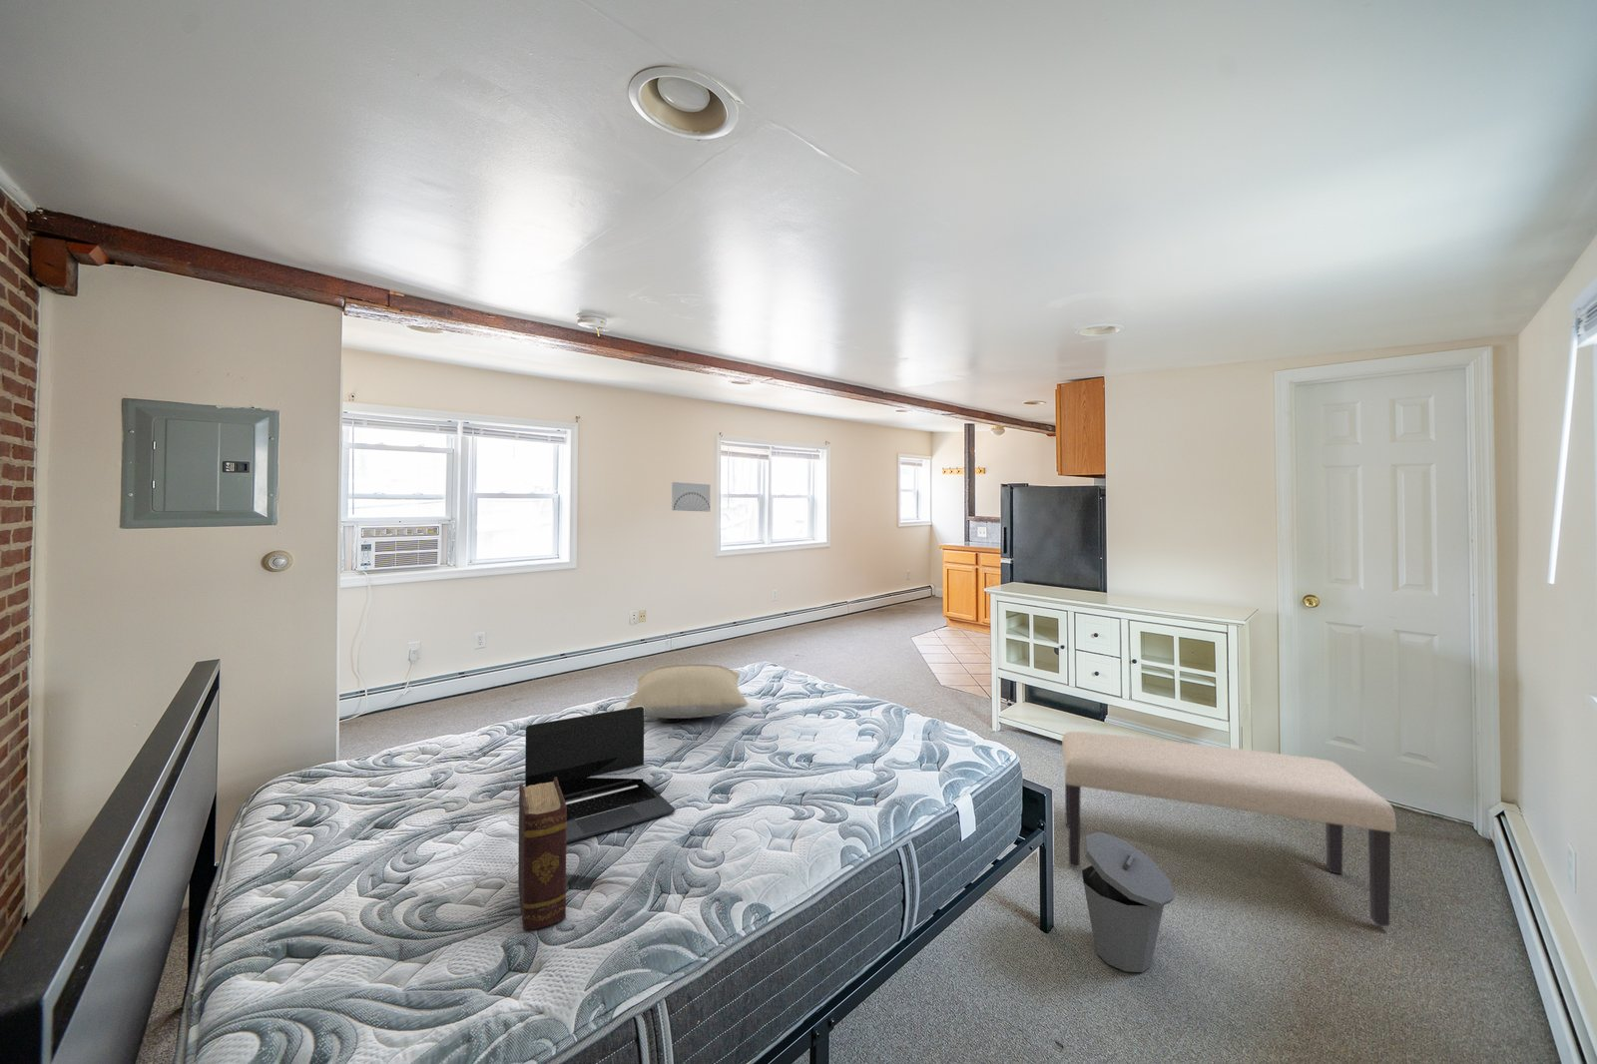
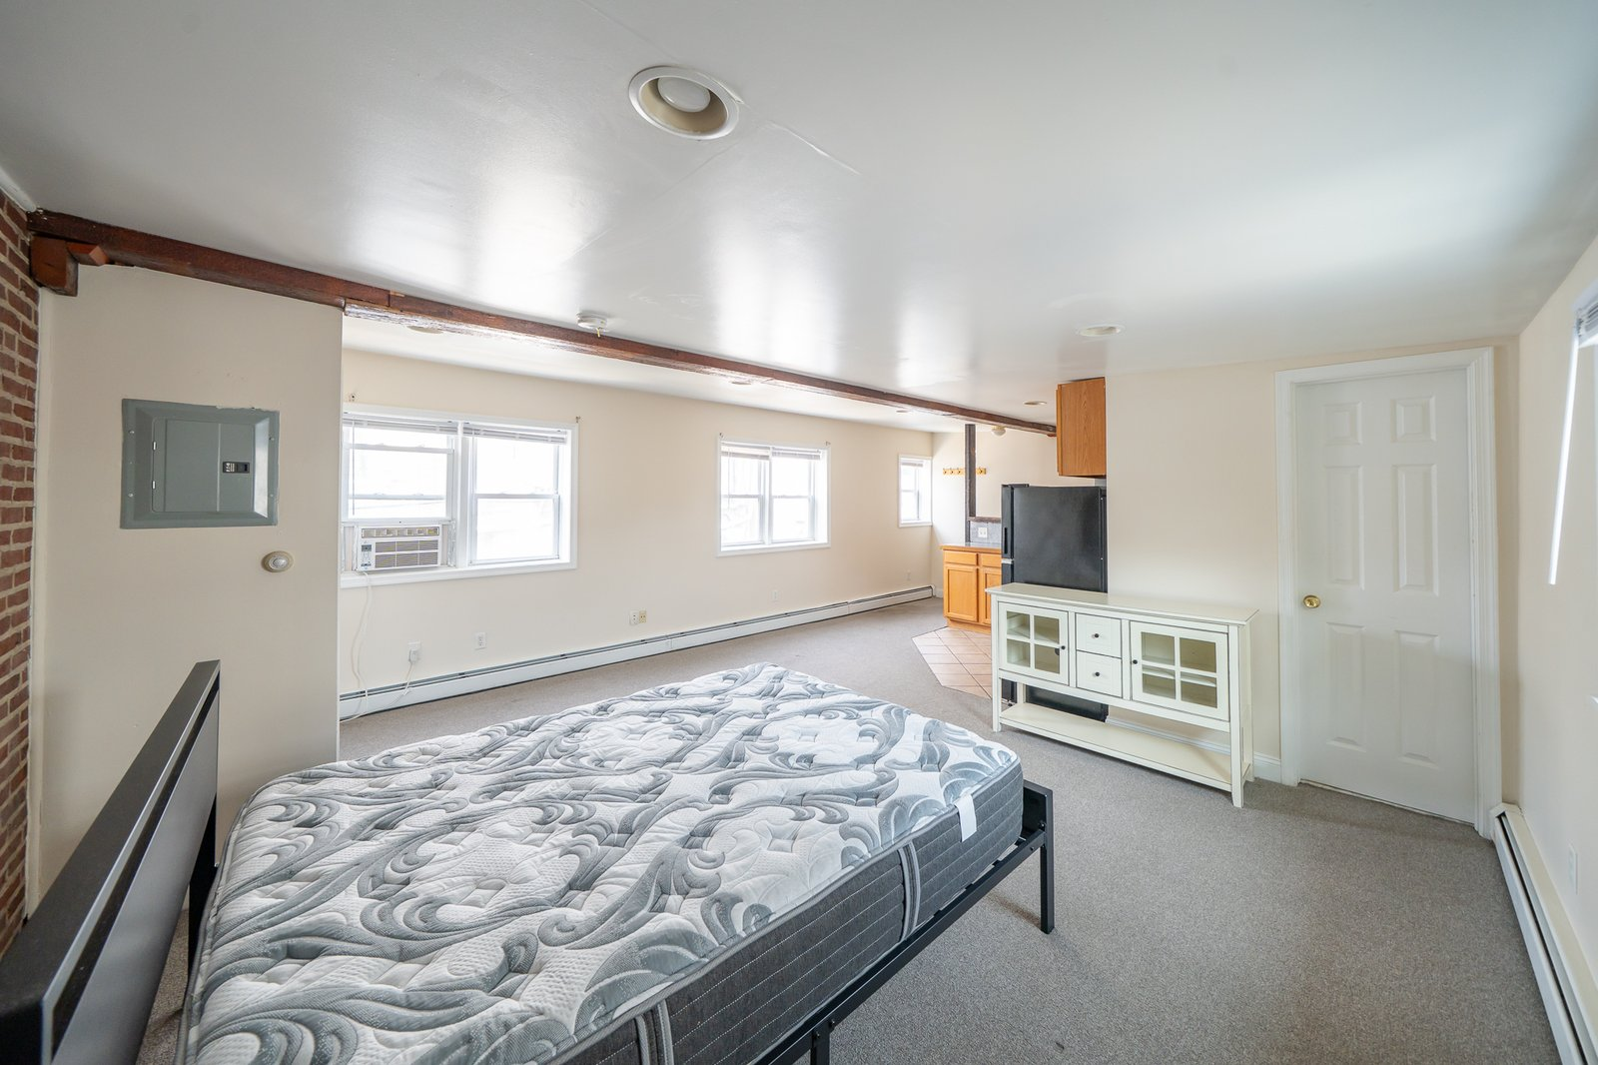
- pillow [623,663,748,720]
- laptop [524,707,676,843]
- diary [517,777,566,930]
- bench [1062,730,1398,927]
- trash can [1080,830,1175,974]
- wall art [671,481,711,513]
